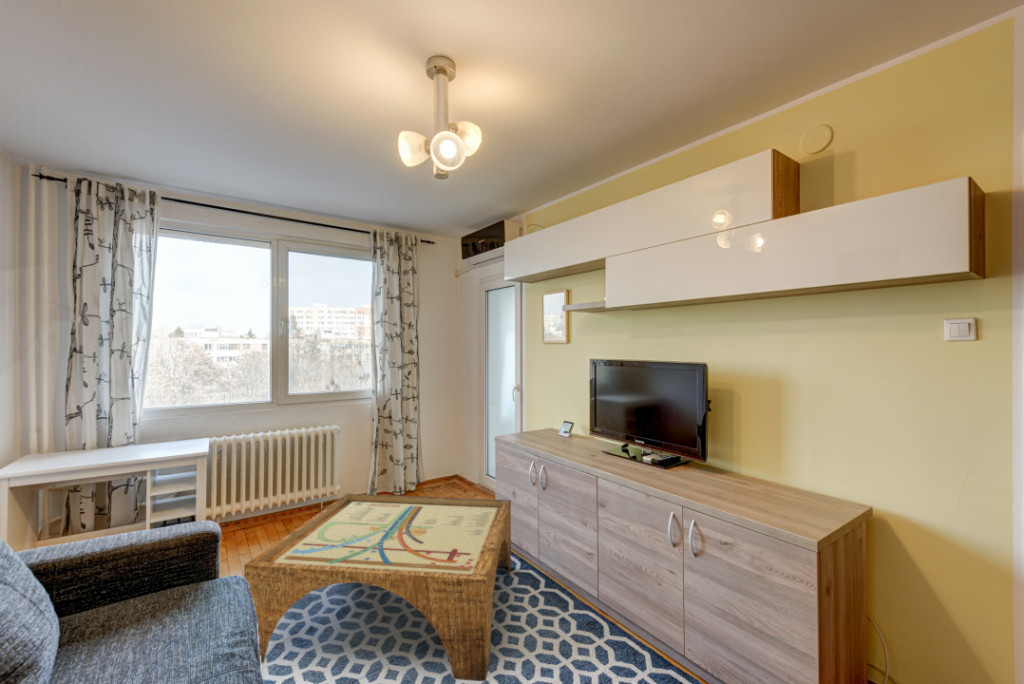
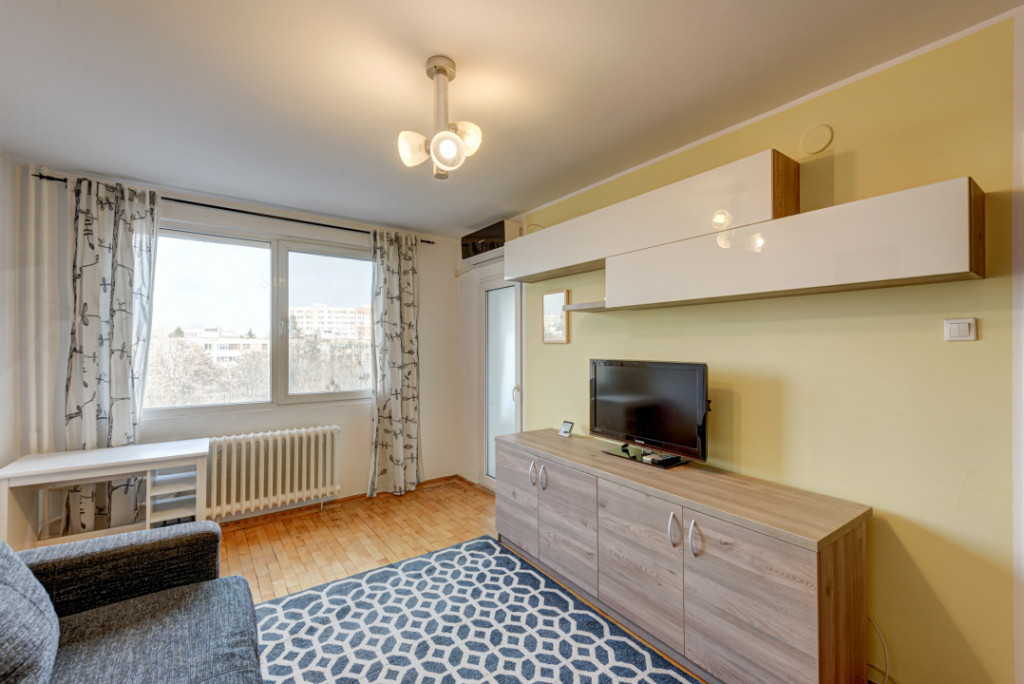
- coffee table [243,493,512,683]
